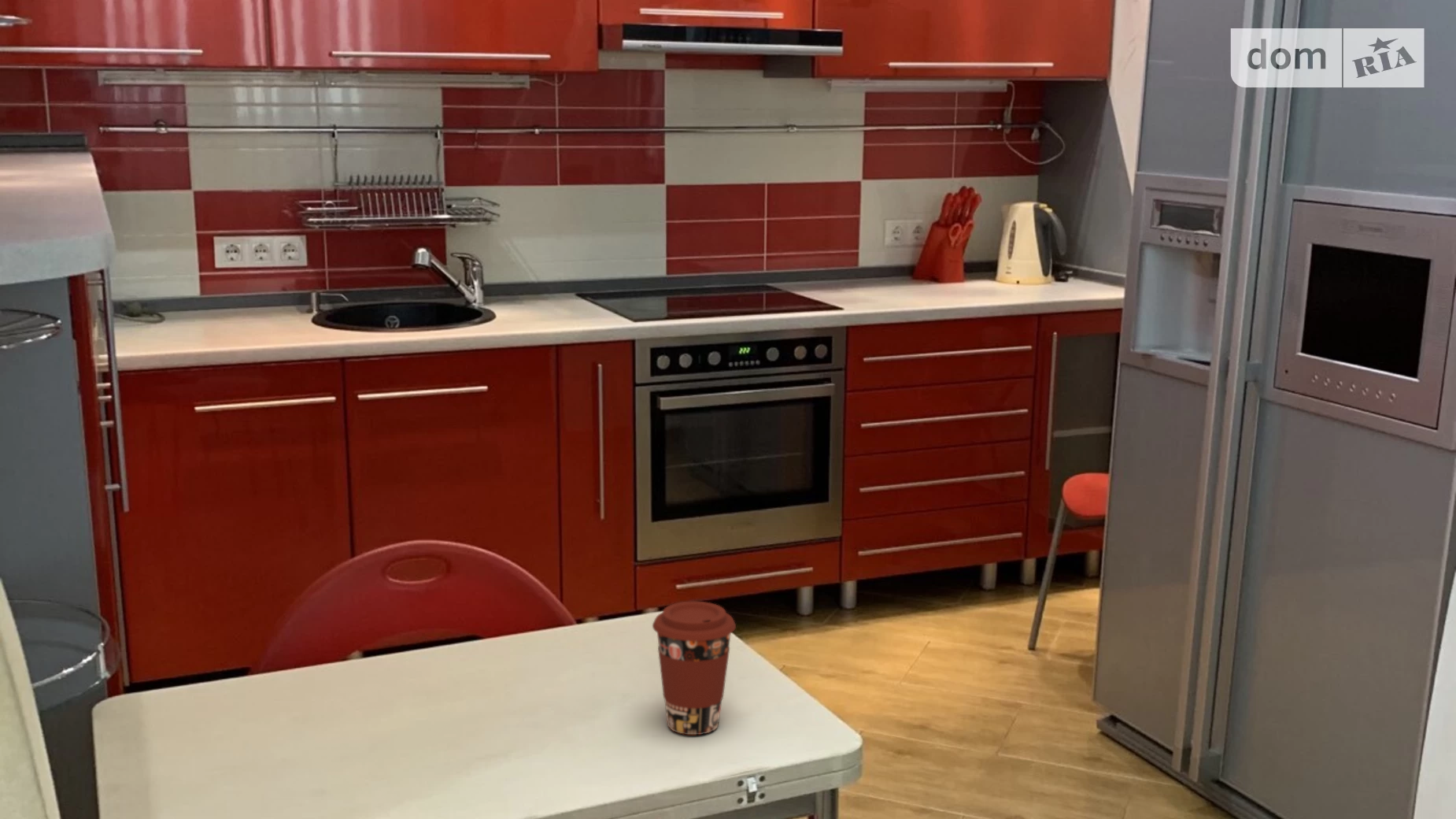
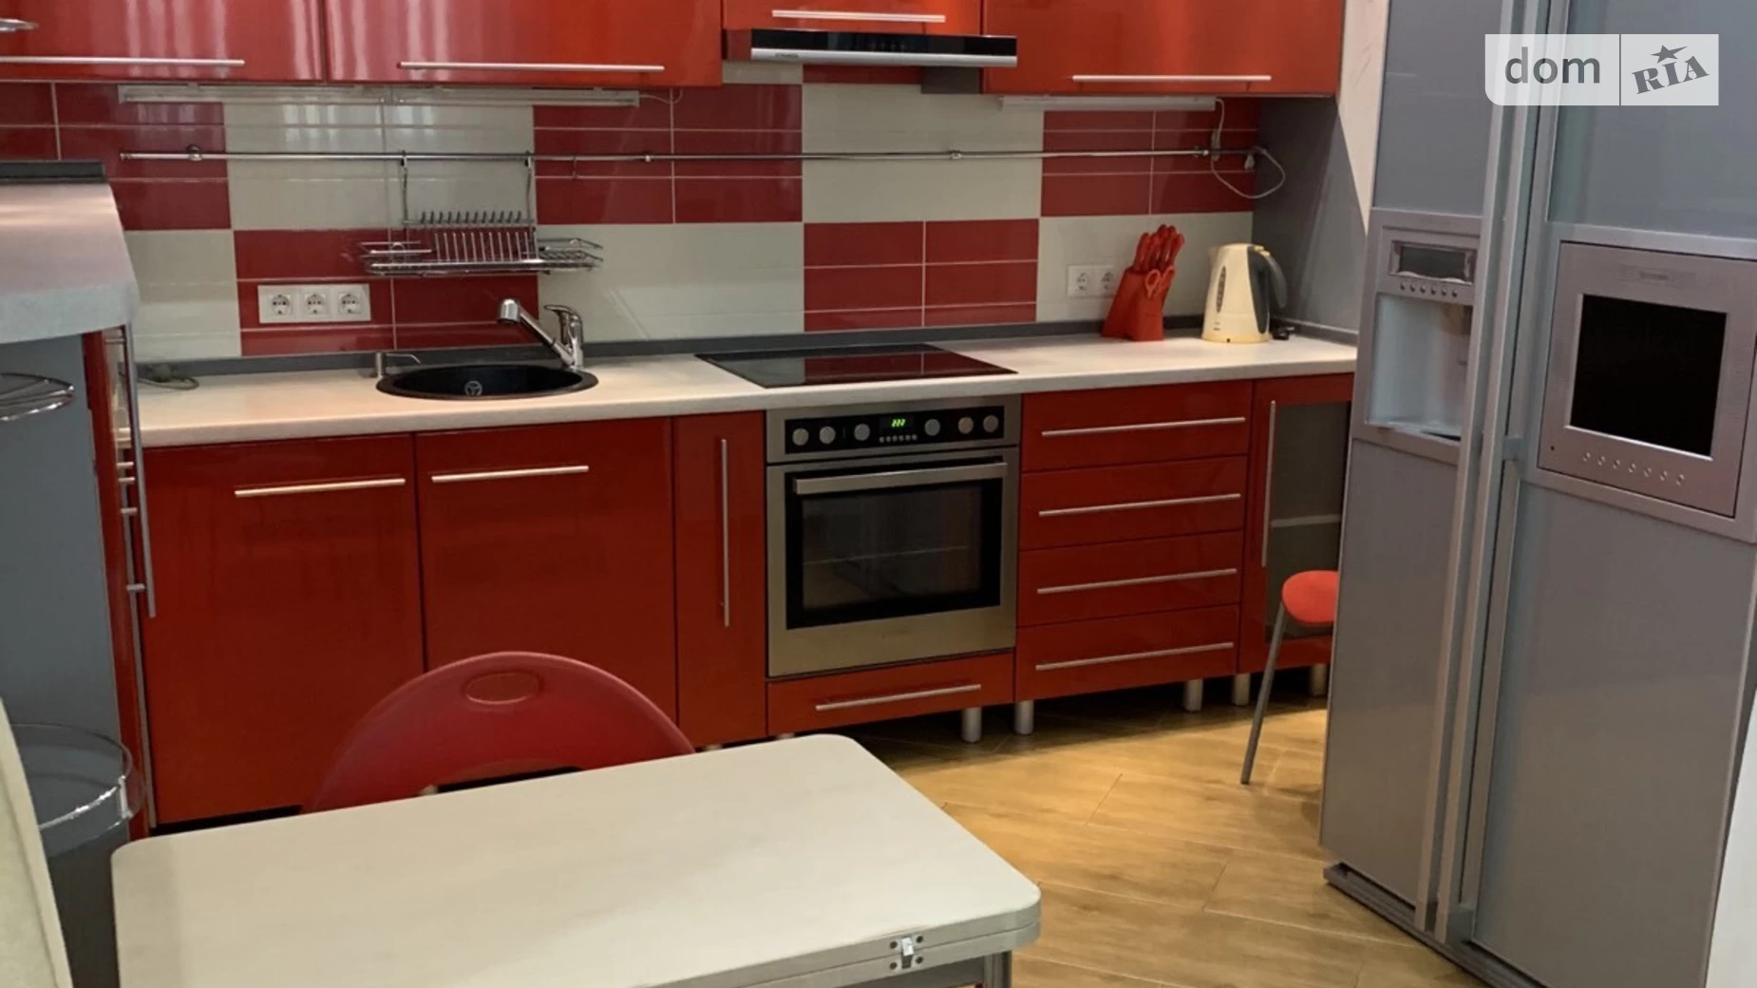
- coffee cup [652,601,737,736]
